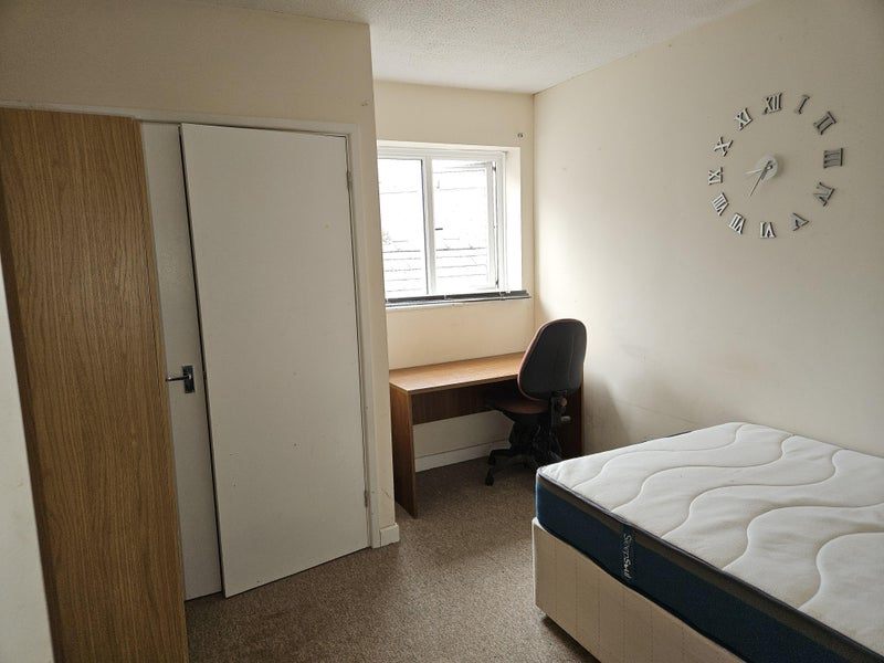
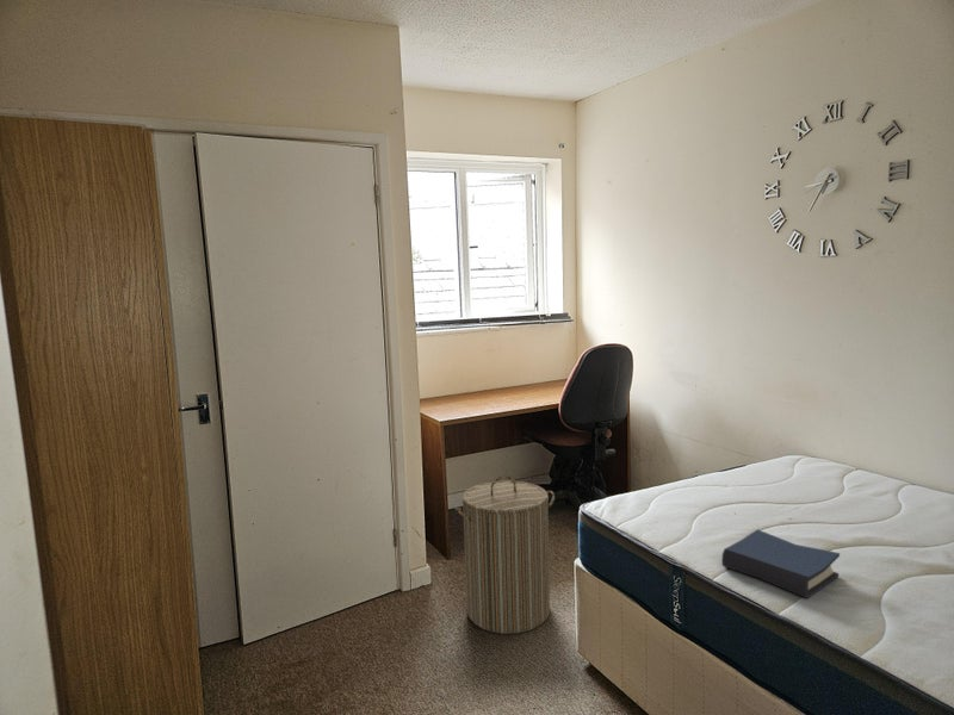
+ laundry hamper [452,474,556,635]
+ hardback book [721,528,841,599]
